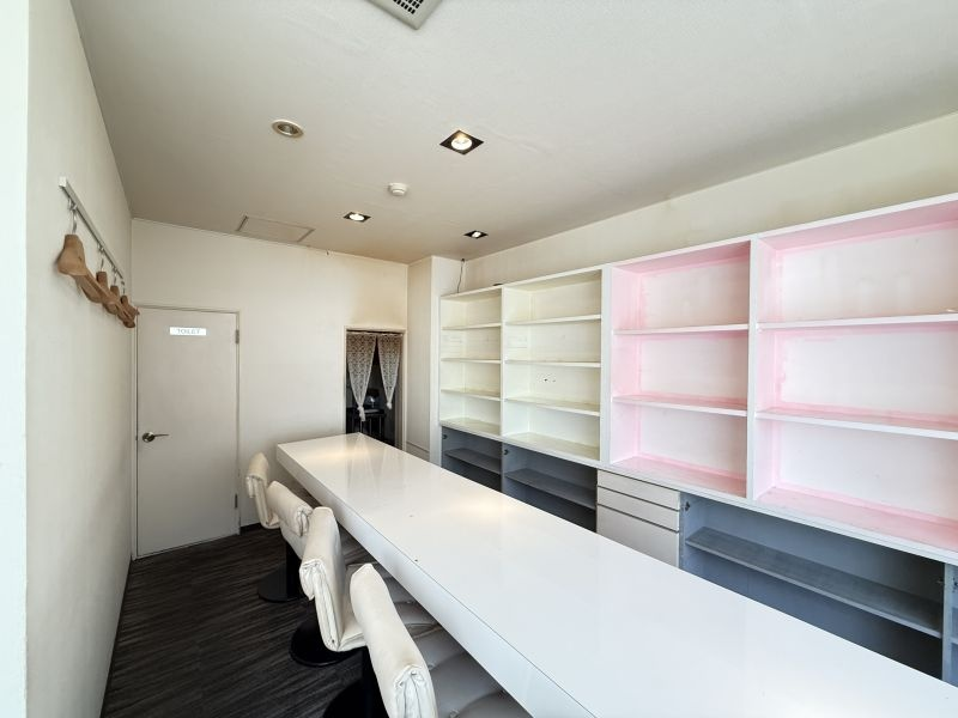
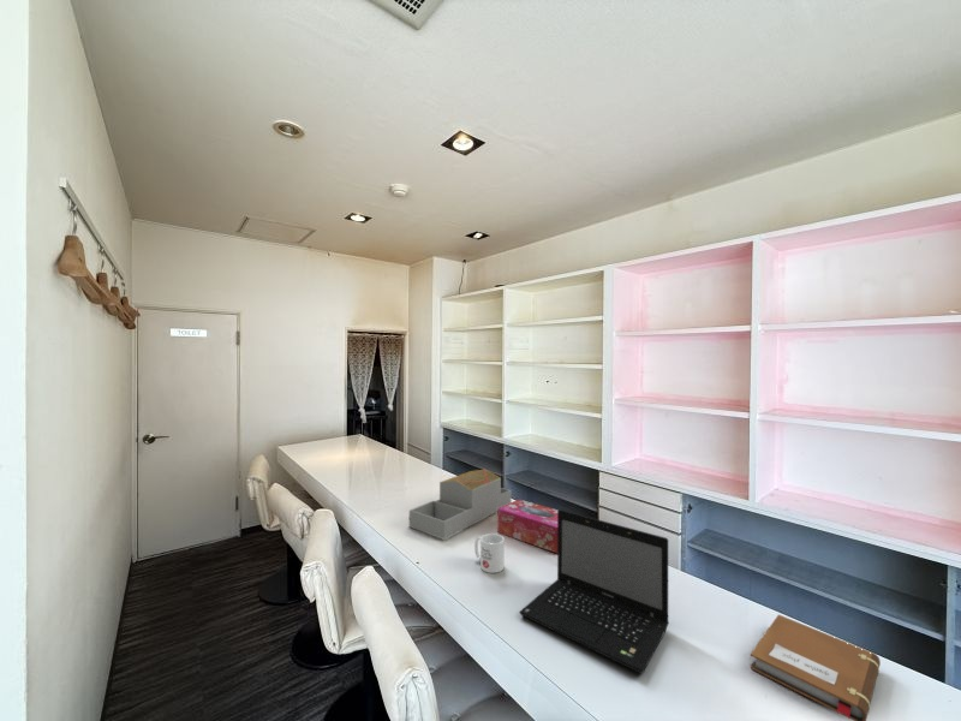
+ architectural model [408,469,513,541]
+ mug [473,532,506,574]
+ laptop [519,508,670,675]
+ tissue box [496,499,559,554]
+ notebook [750,614,882,721]
